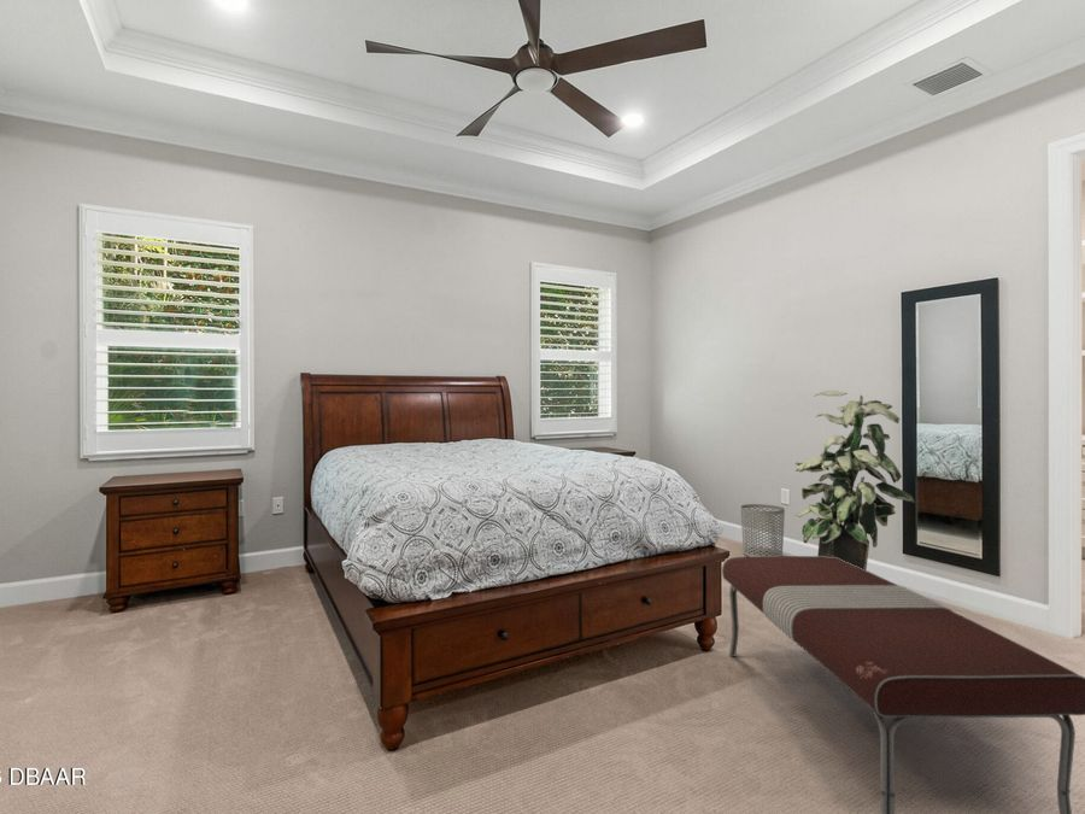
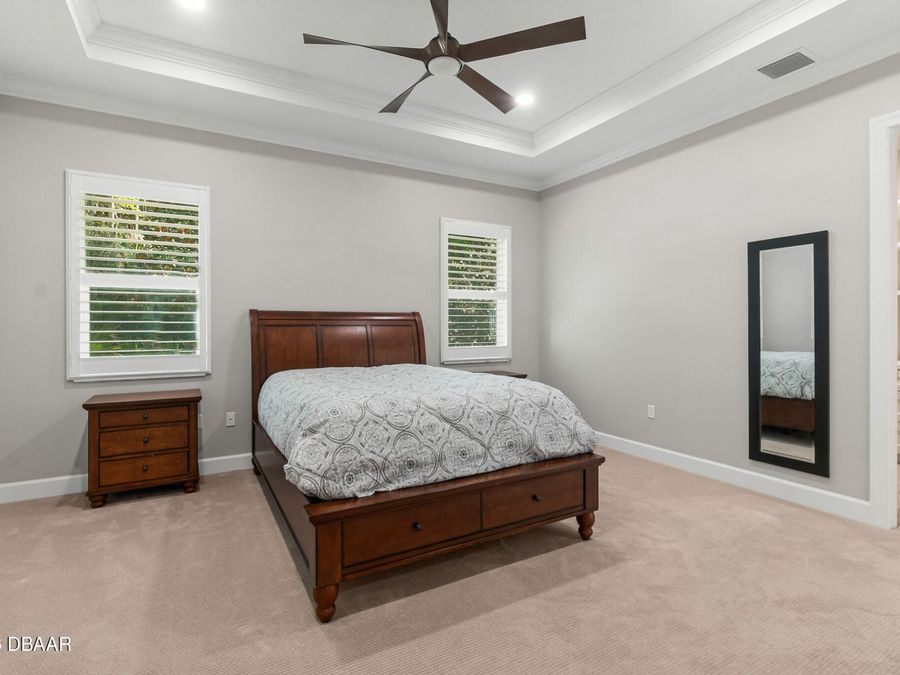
- bench [721,555,1085,814]
- waste bin [740,503,786,557]
- indoor plant [793,390,916,570]
